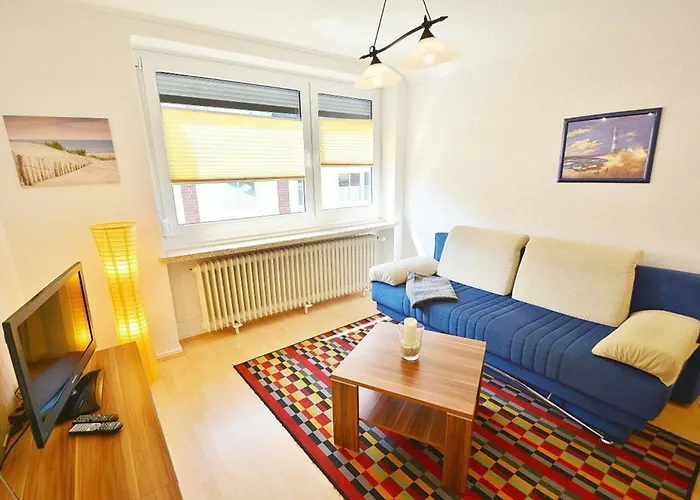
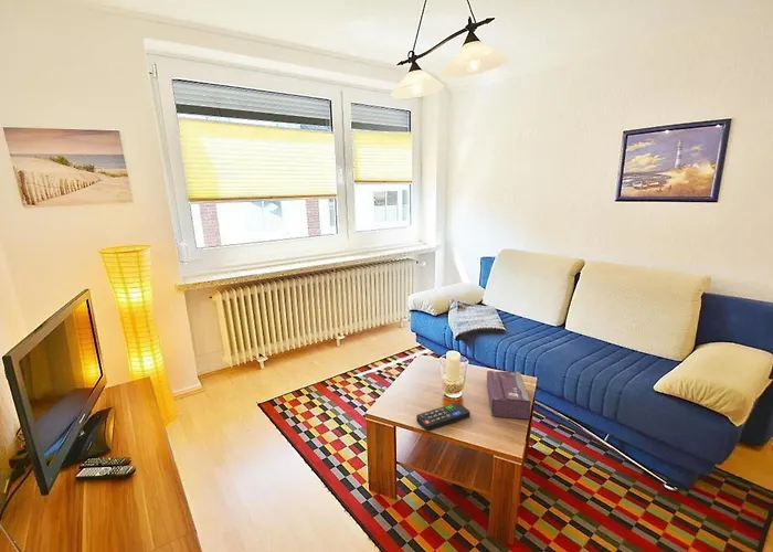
+ remote control [415,402,472,432]
+ tissue box [486,370,531,420]
